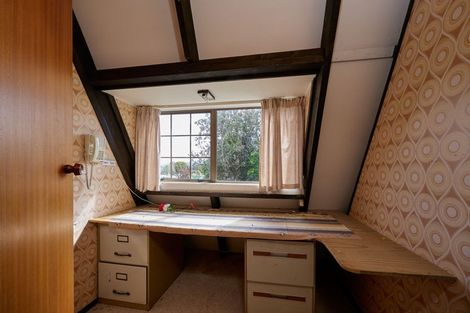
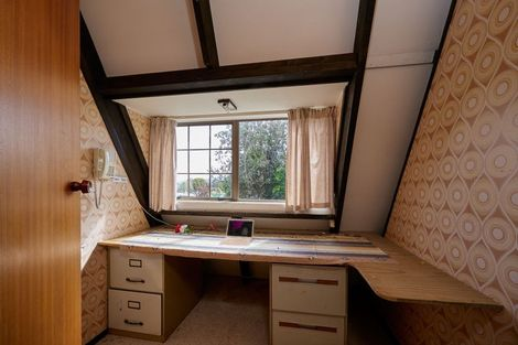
+ laptop [218,218,255,247]
